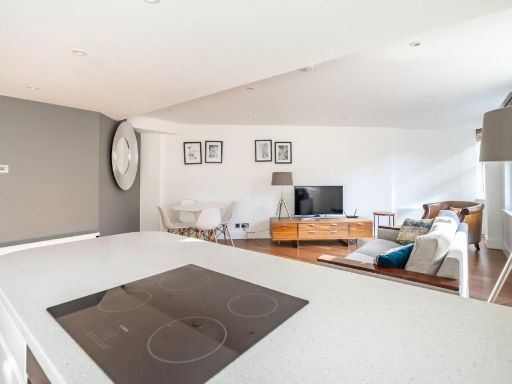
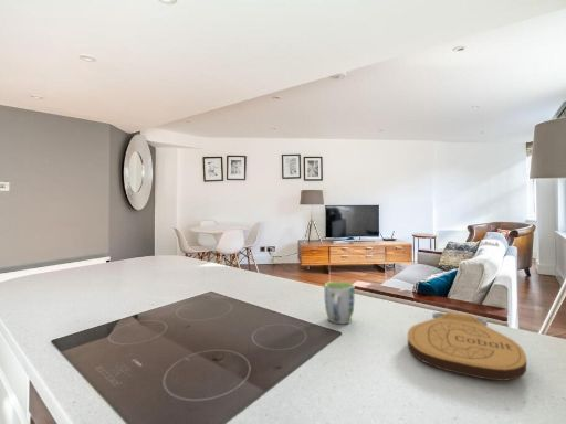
+ key chain [407,311,527,381]
+ mug [324,280,356,325]
